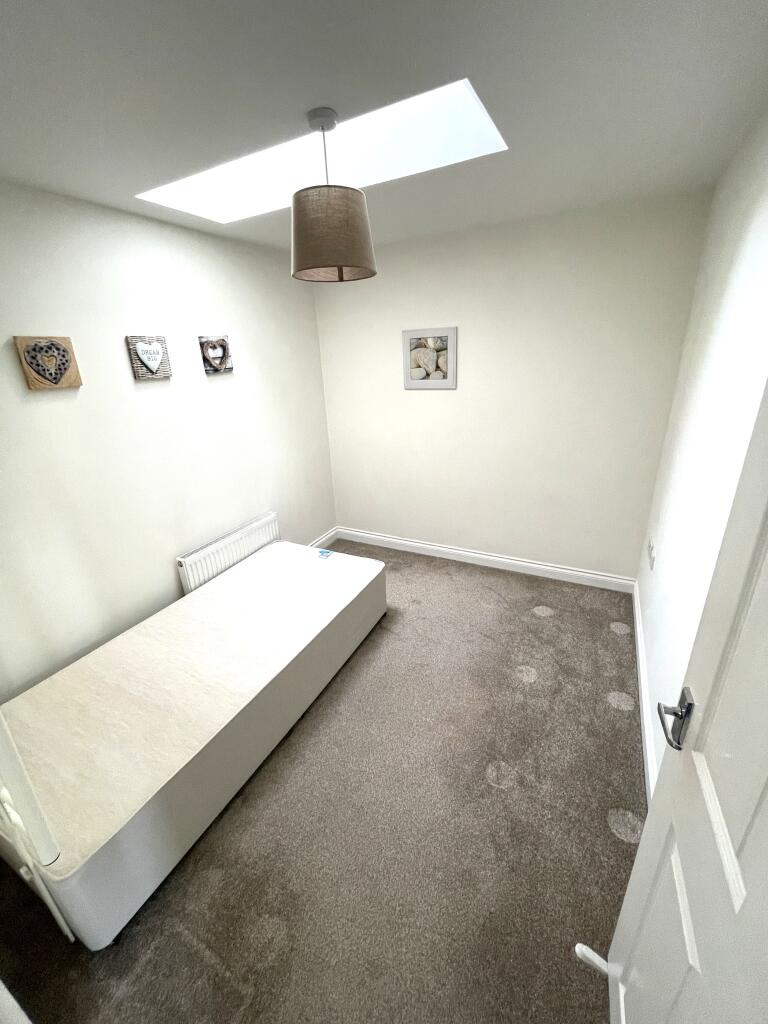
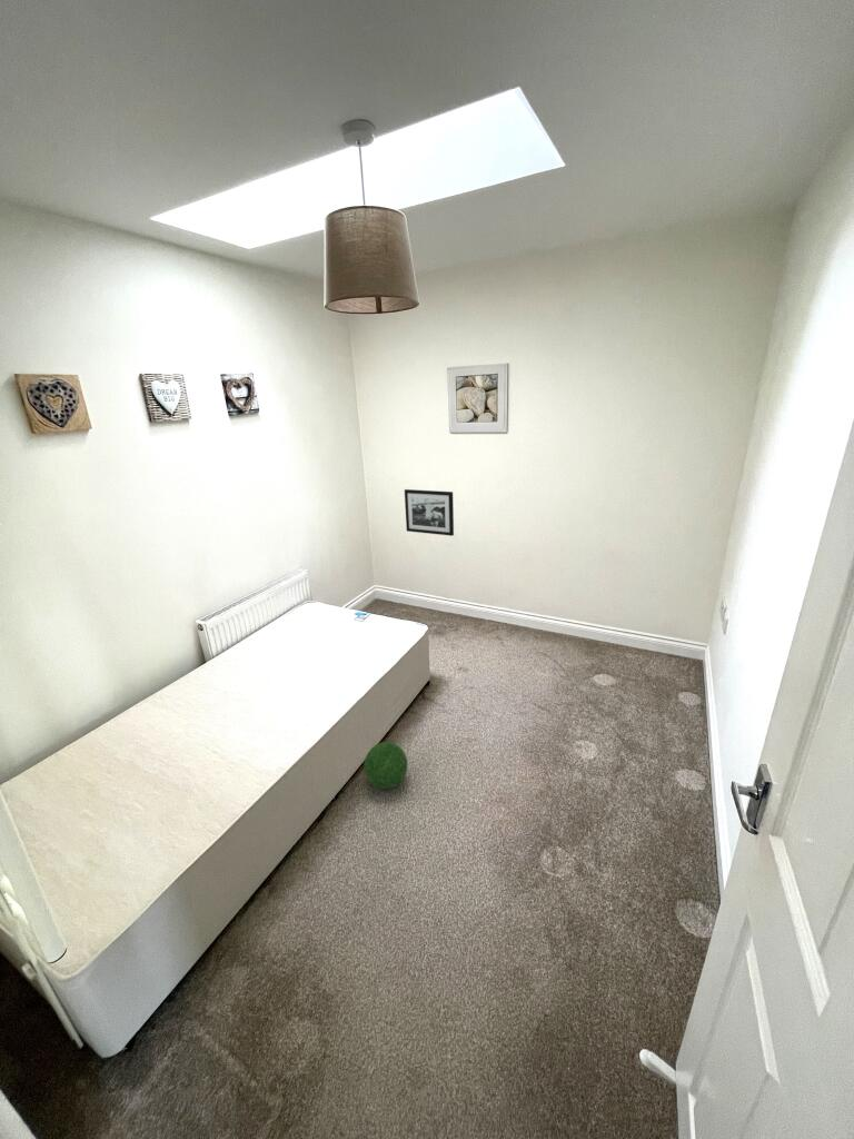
+ decorative ball [363,741,408,790]
+ picture frame [404,488,455,537]
